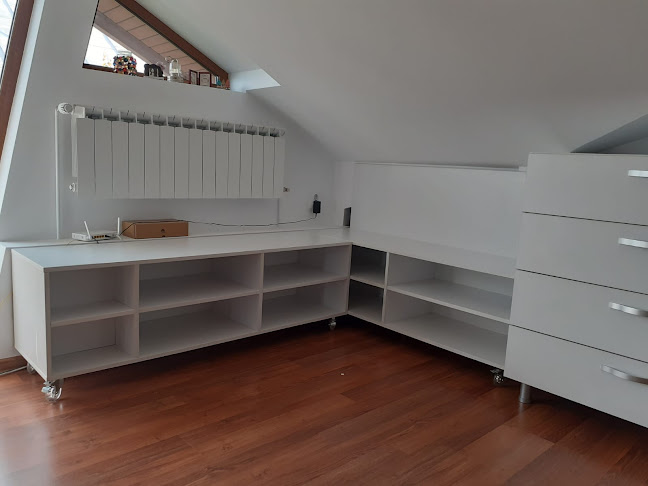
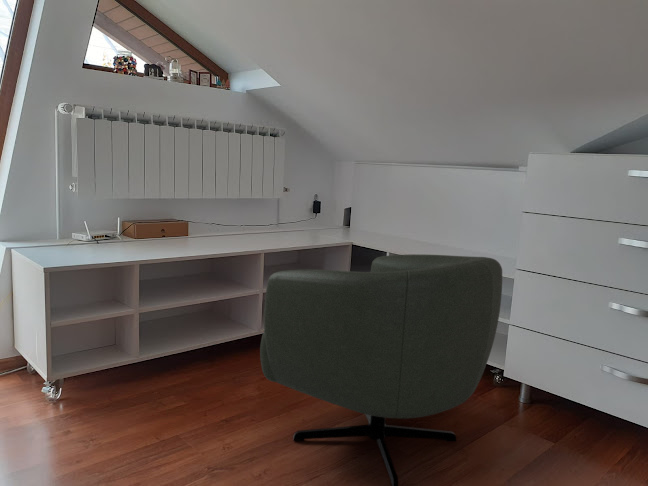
+ armchair [259,254,503,486]
